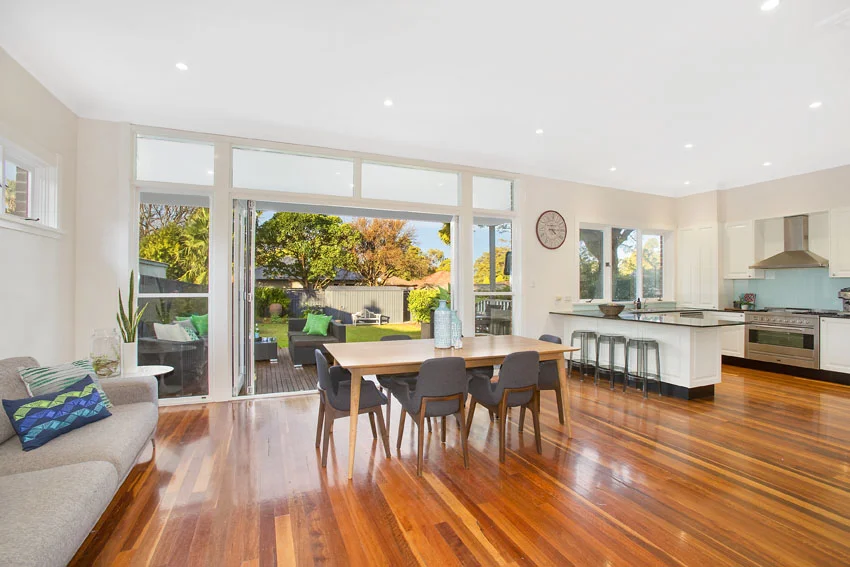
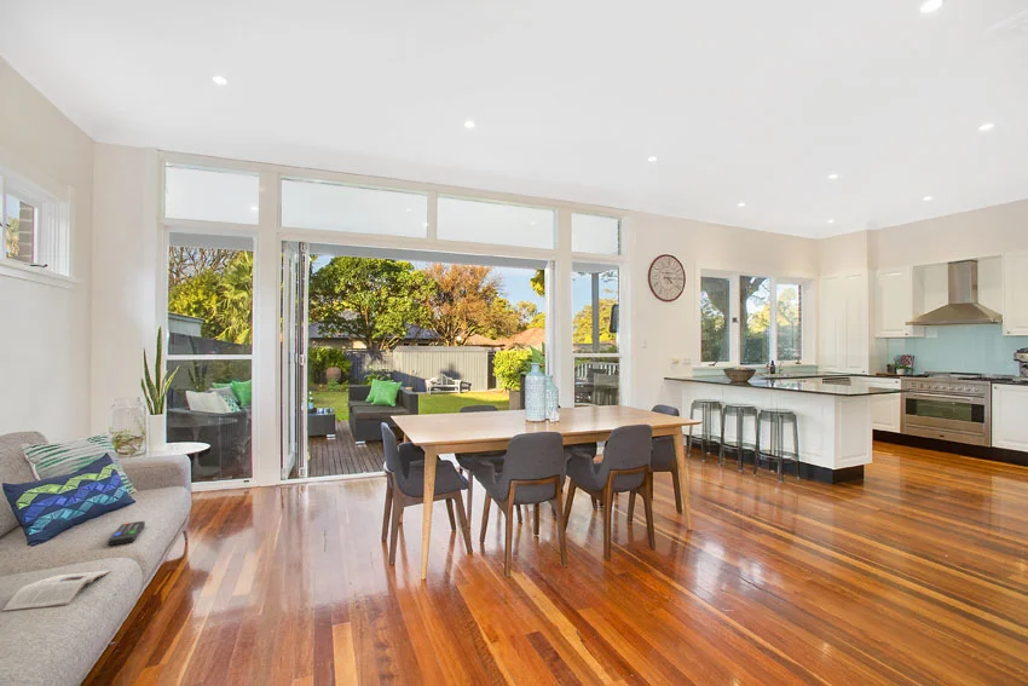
+ remote control [108,520,146,547]
+ magazine [0,570,112,612]
